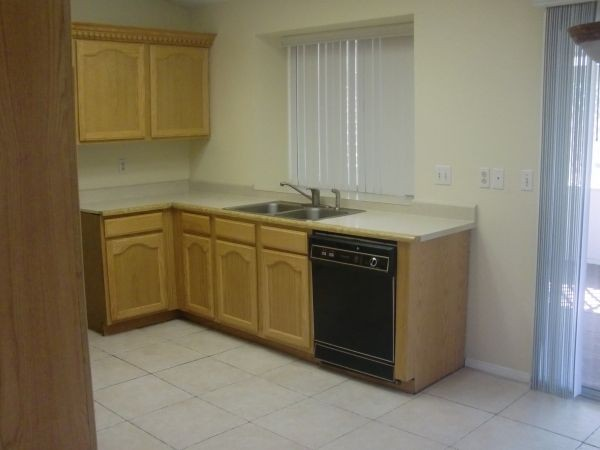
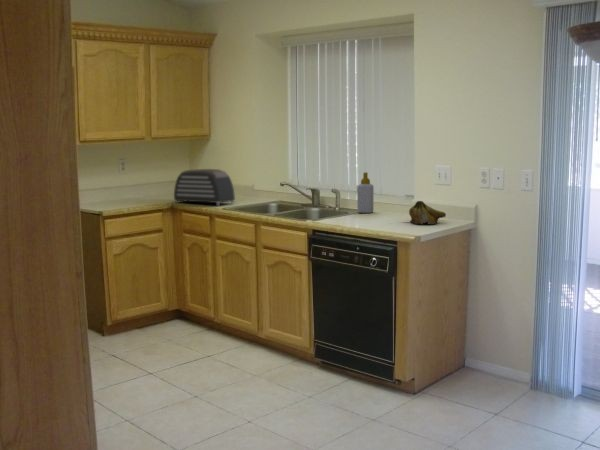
+ soap bottle [356,171,374,214]
+ fruit [408,200,447,225]
+ toaster [173,168,236,206]
